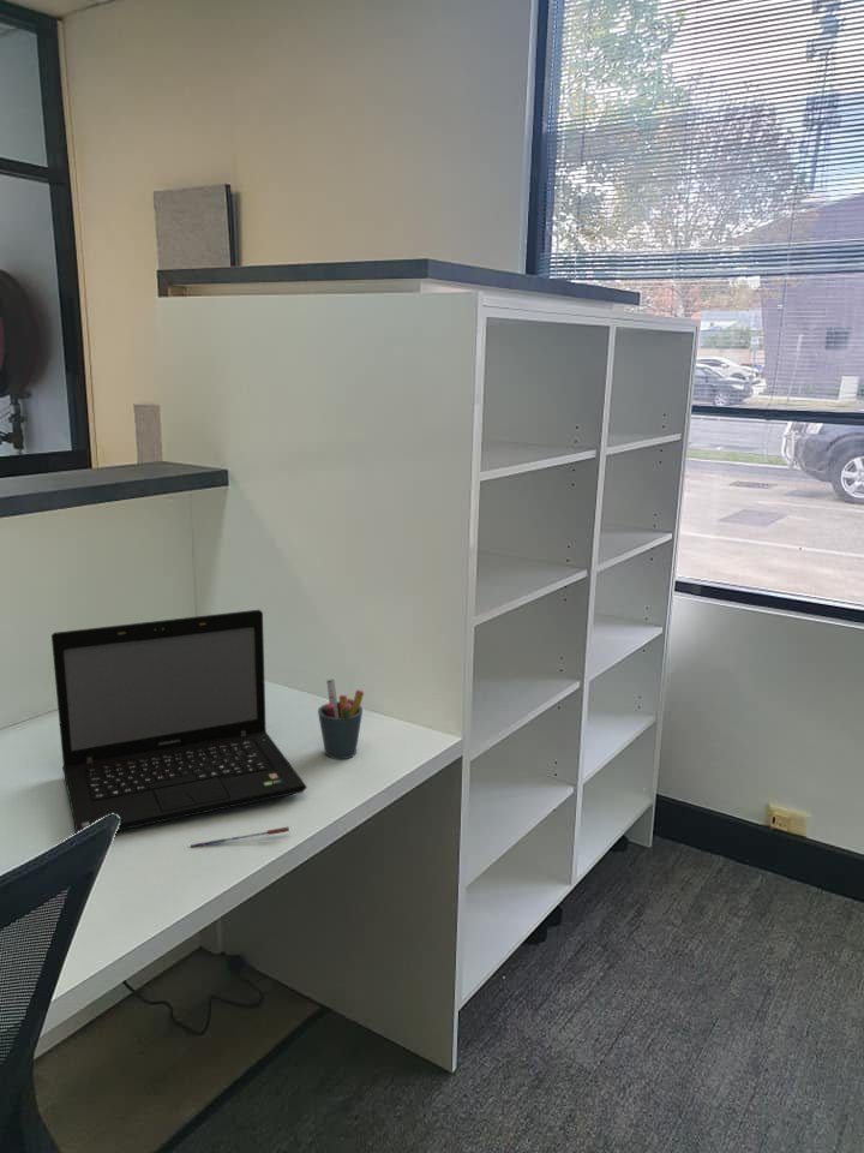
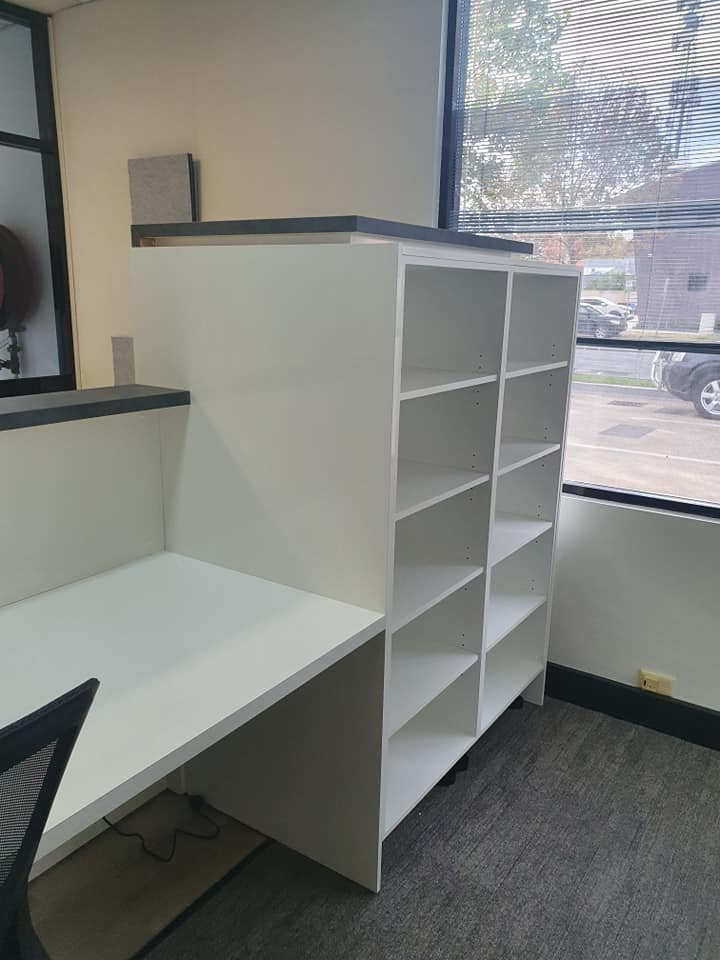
- laptop [50,609,307,835]
- pen [190,825,290,849]
- pen holder [317,677,365,760]
